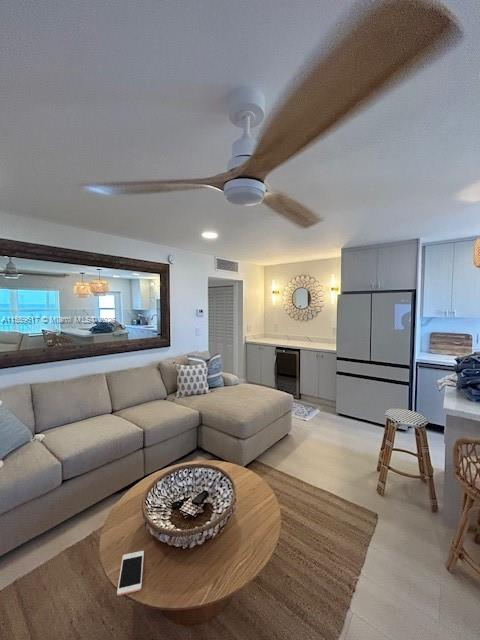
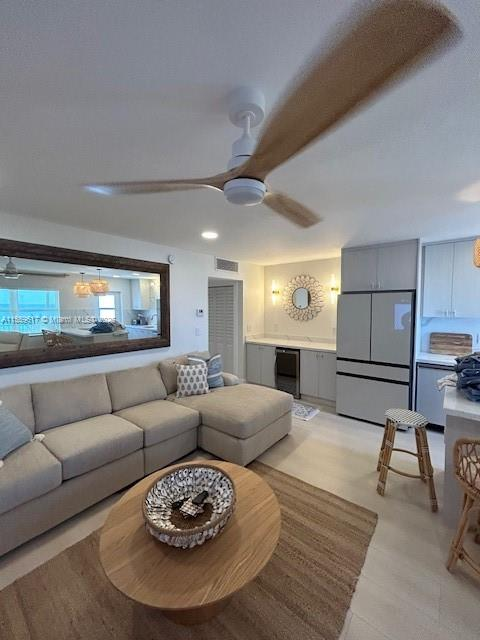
- cell phone [116,550,145,596]
